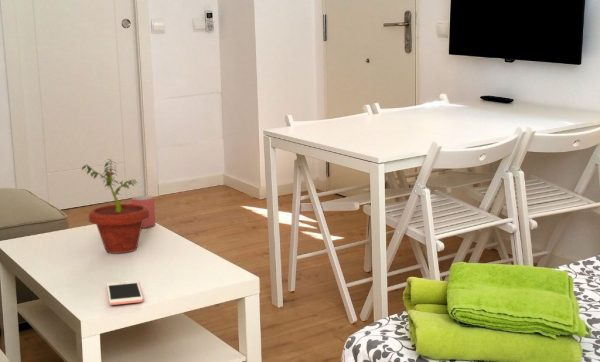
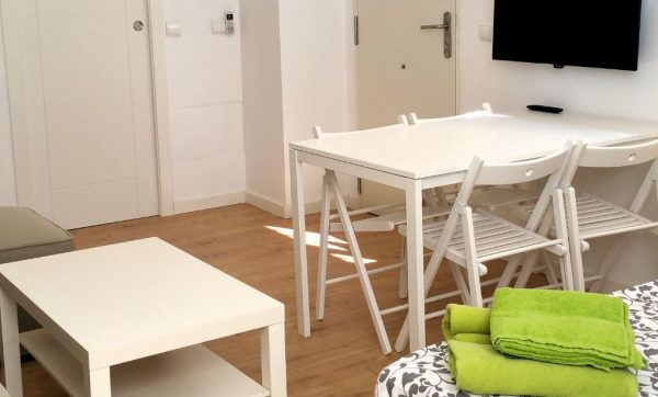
- potted plant [81,158,149,254]
- mug [125,194,156,229]
- cell phone [106,279,144,306]
